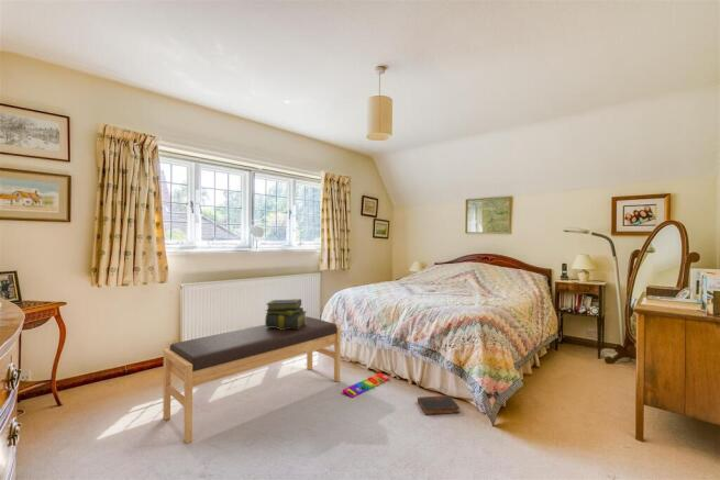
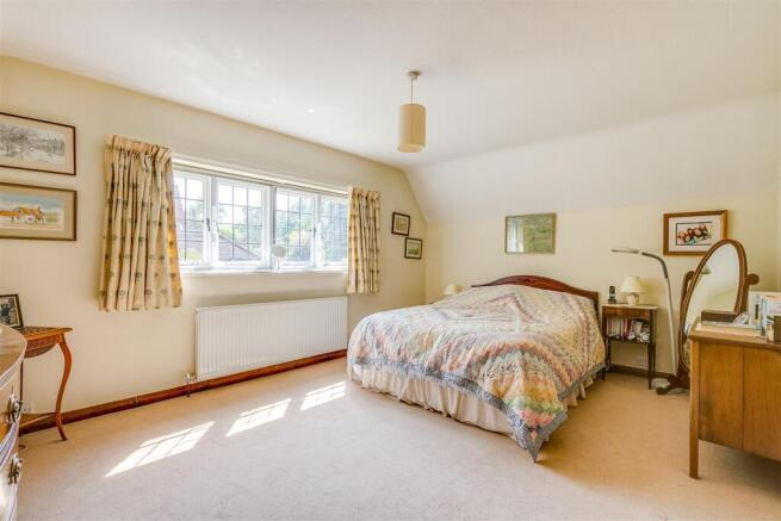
- book [417,394,461,416]
- bench [162,315,342,444]
- stack of books [264,298,308,330]
- knob puzzle [342,371,390,399]
